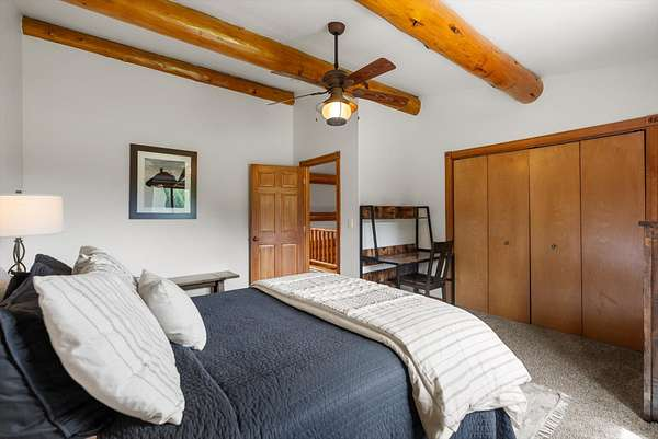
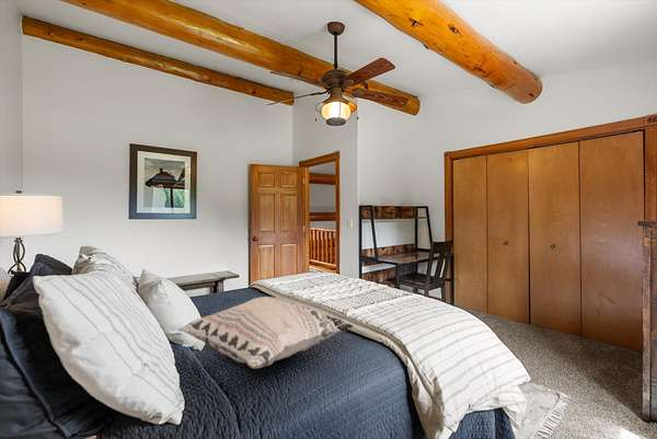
+ decorative pillow [177,296,355,370]
